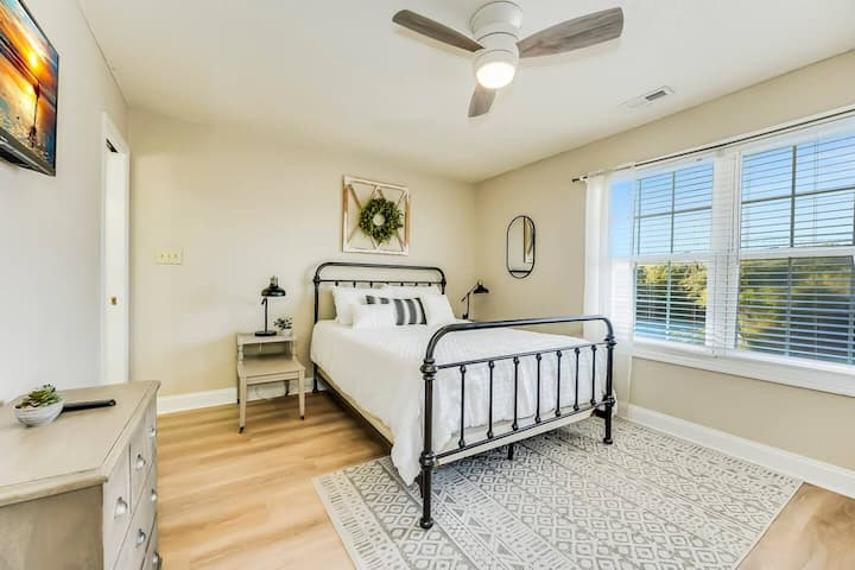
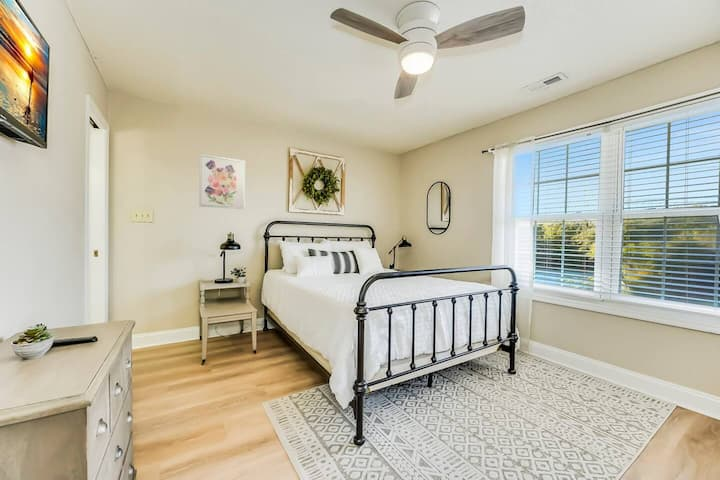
+ wall art [198,153,246,210]
